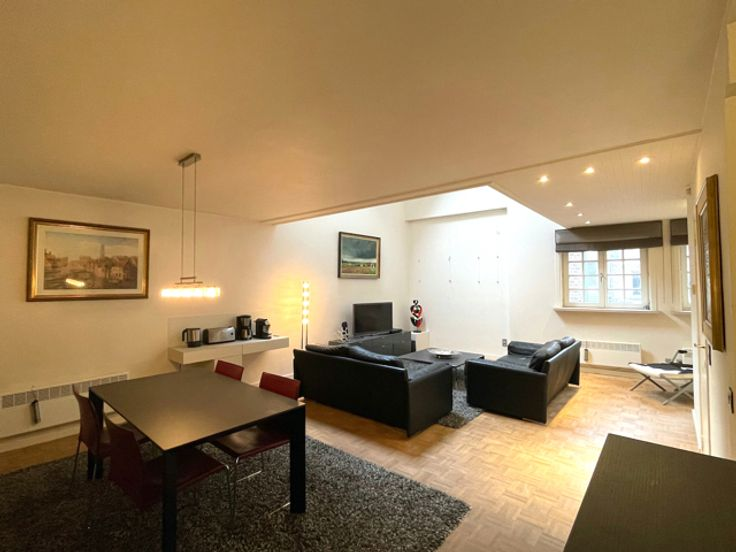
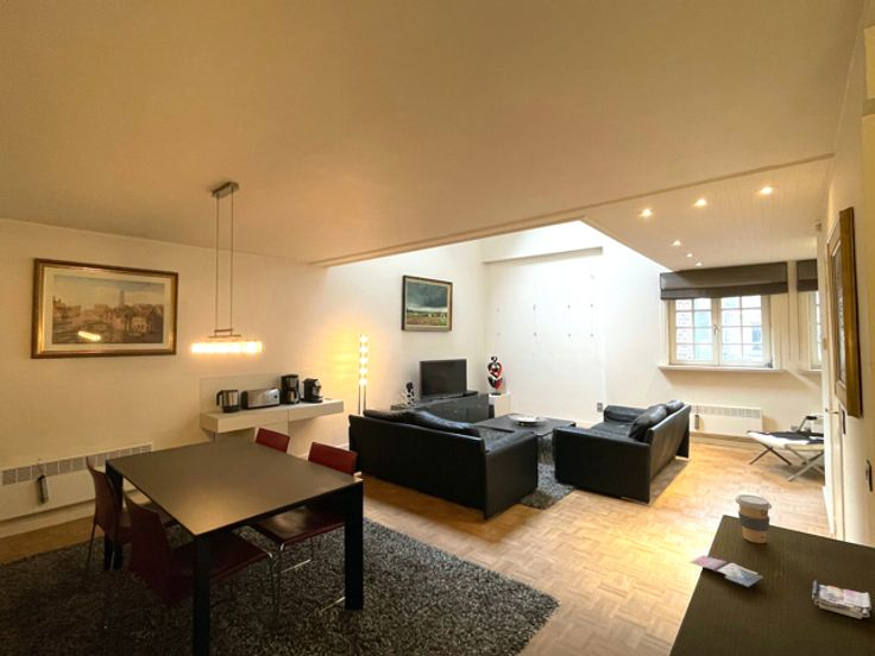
+ coffee cup [734,493,773,544]
+ magazine [690,554,873,620]
